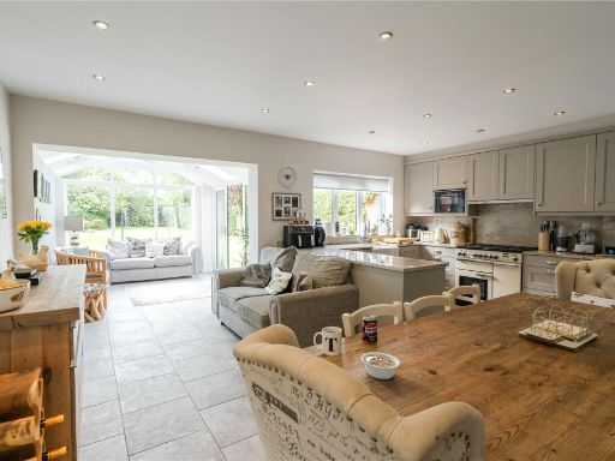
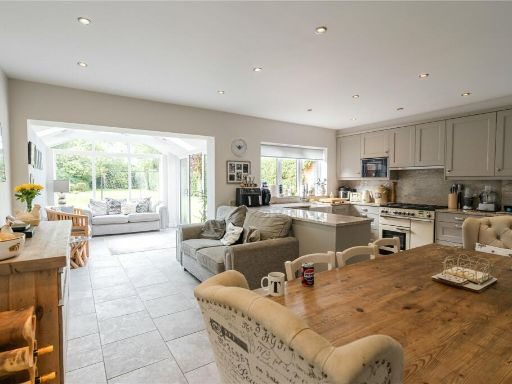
- legume [359,351,401,381]
